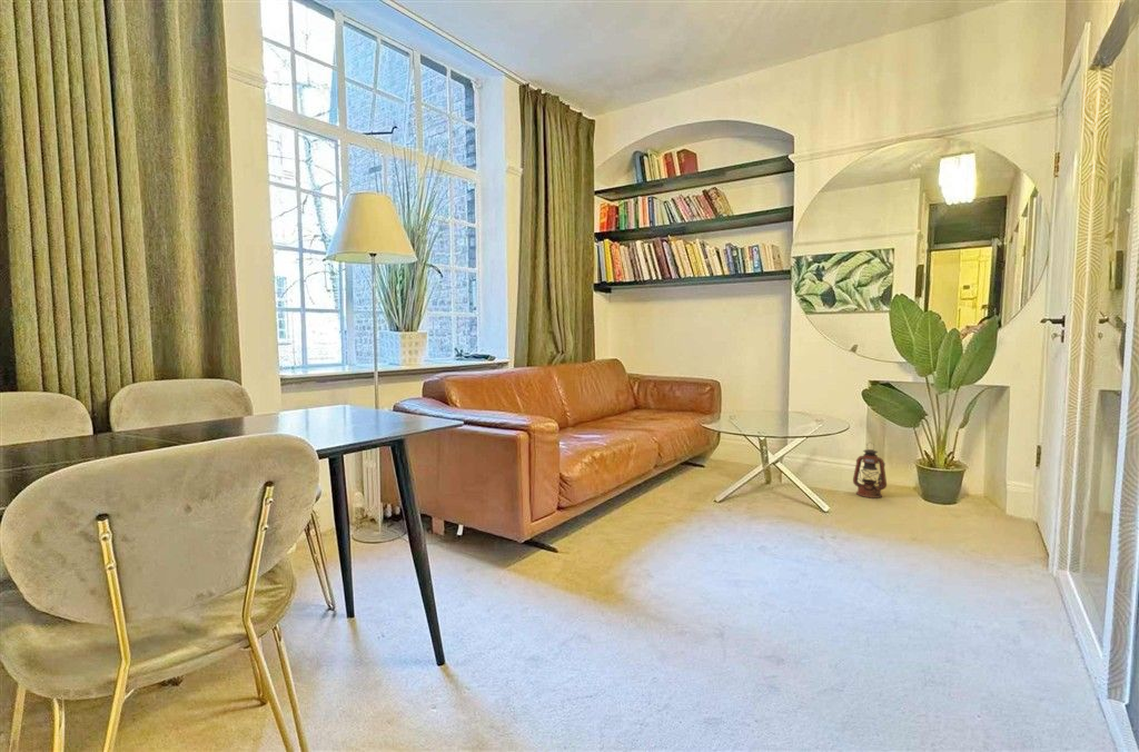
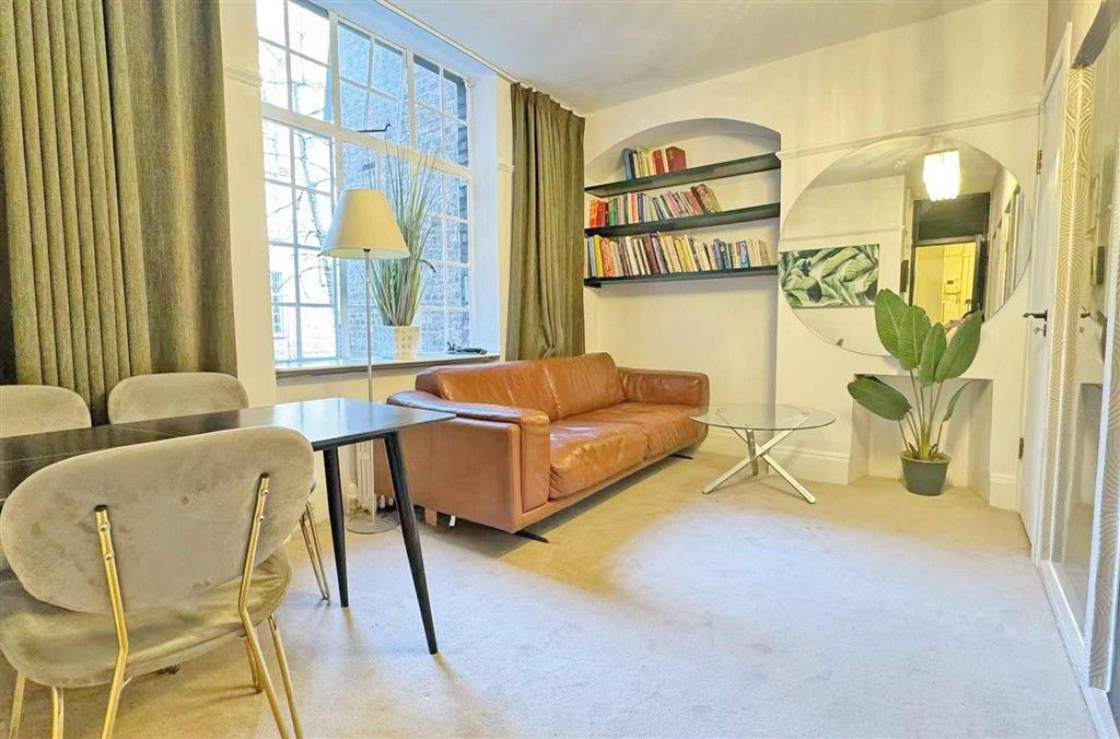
- lantern [852,442,888,499]
